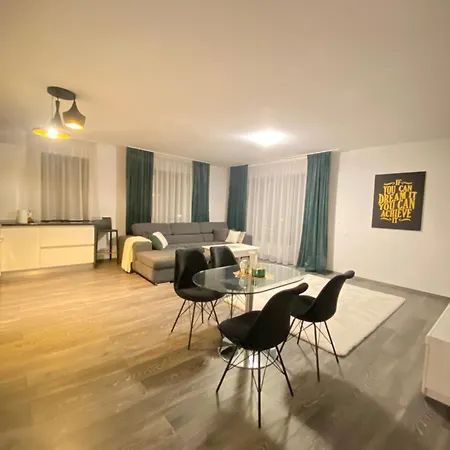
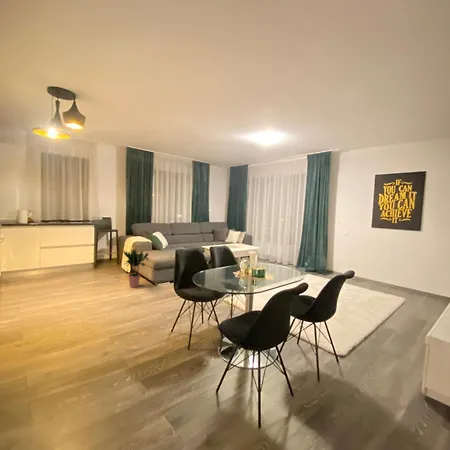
+ potted plant [123,248,150,288]
